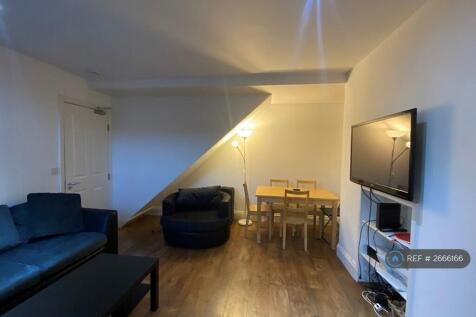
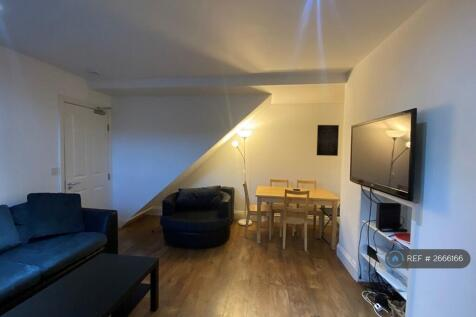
+ wall art [316,124,340,157]
